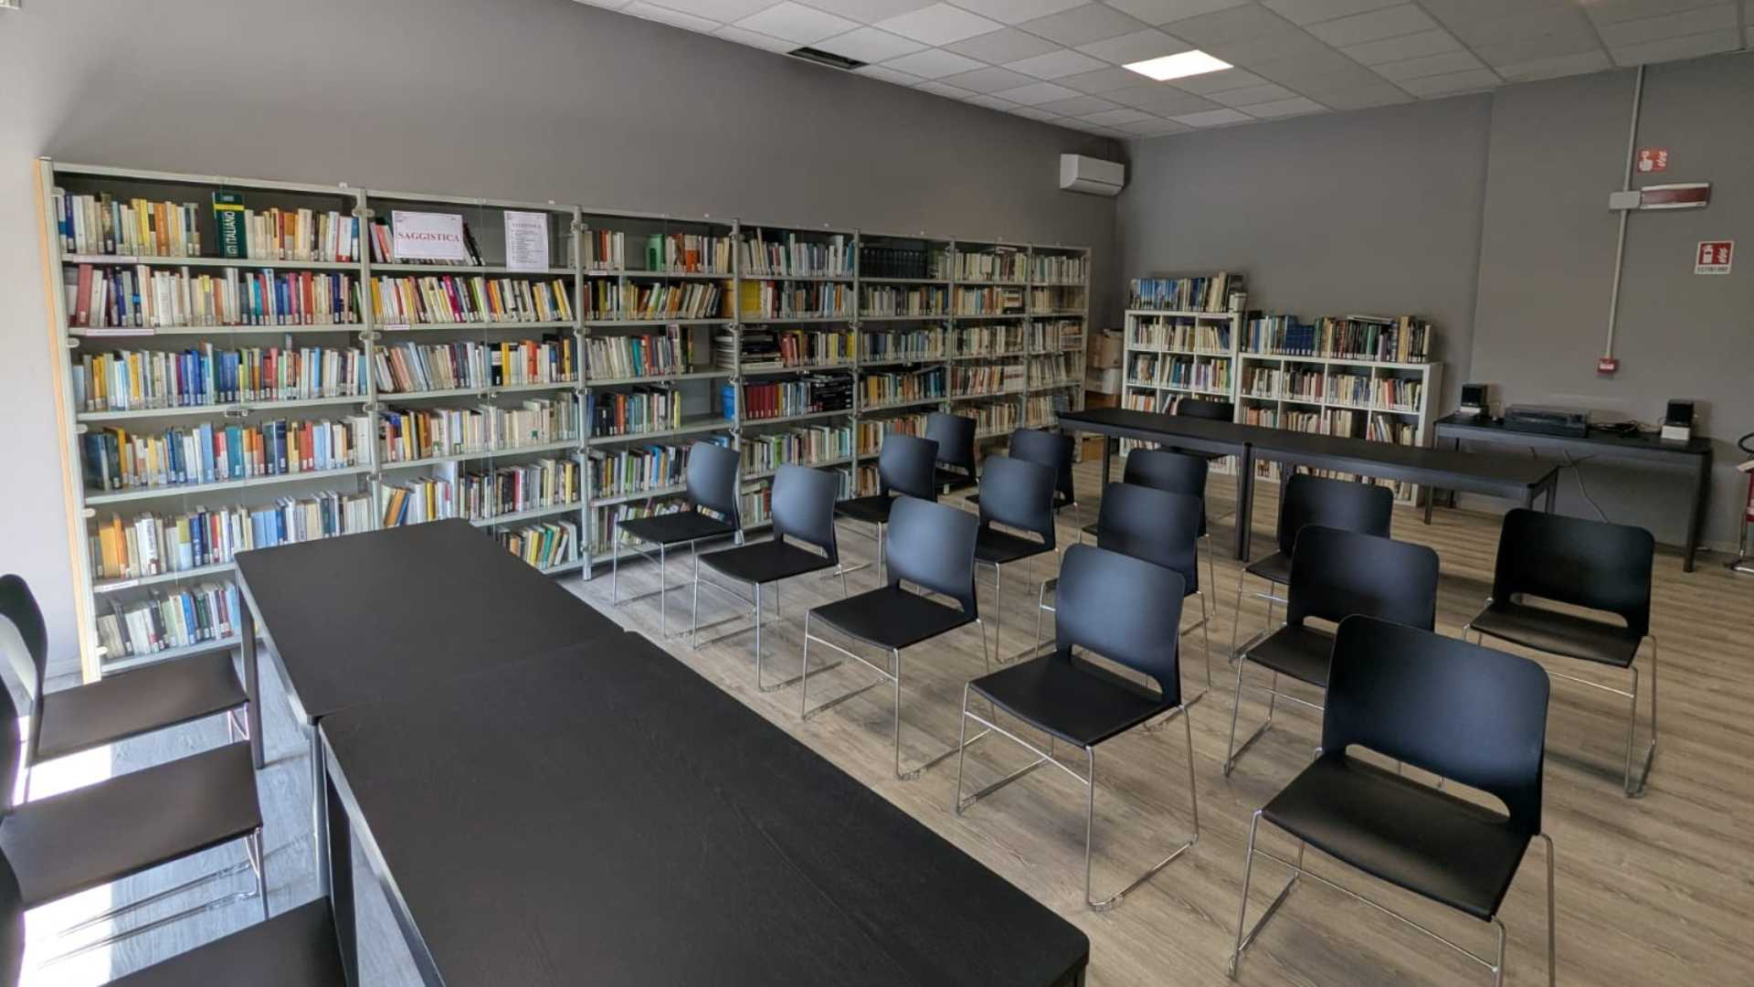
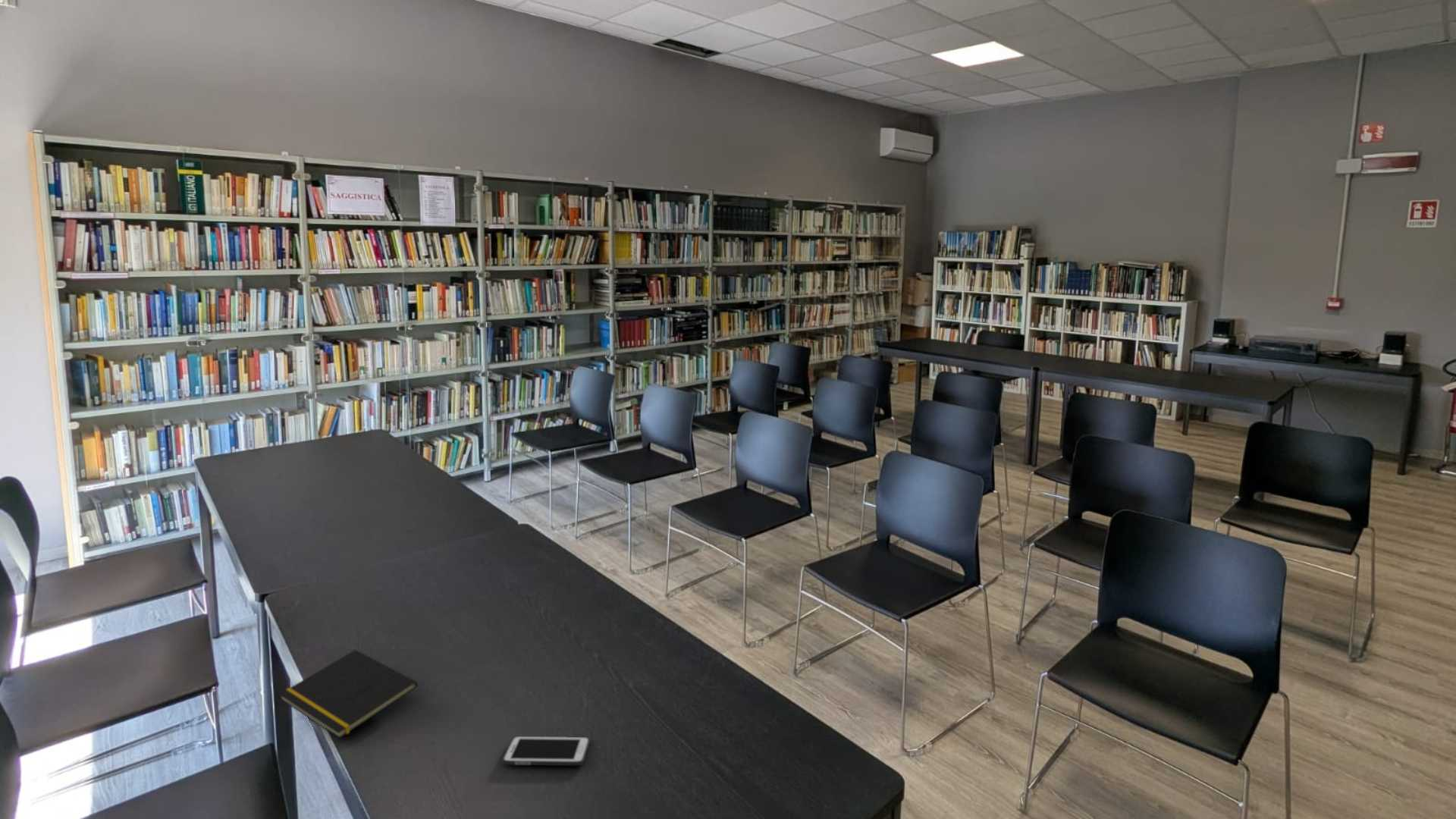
+ cell phone [501,736,591,766]
+ notepad [278,649,419,739]
